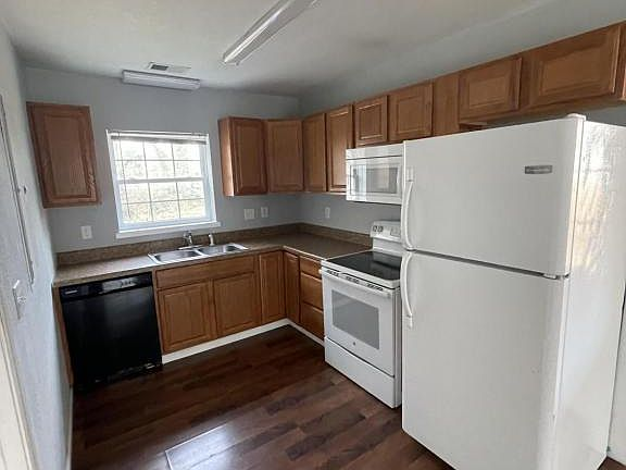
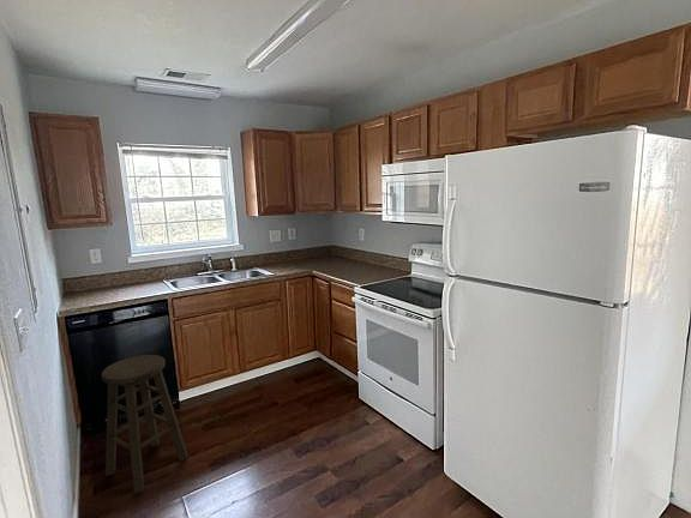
+ bar stool [100,354,188,495]
